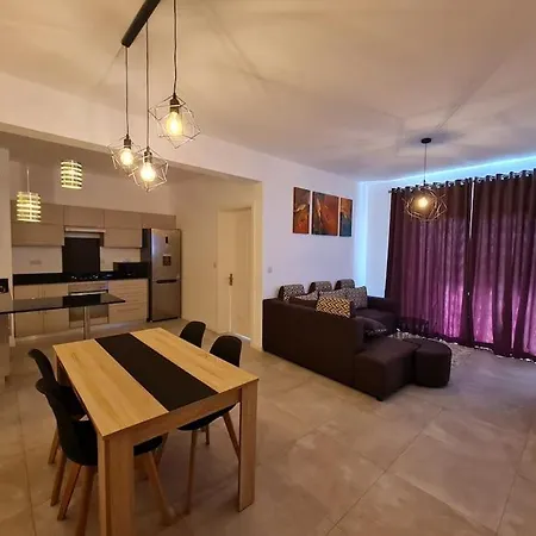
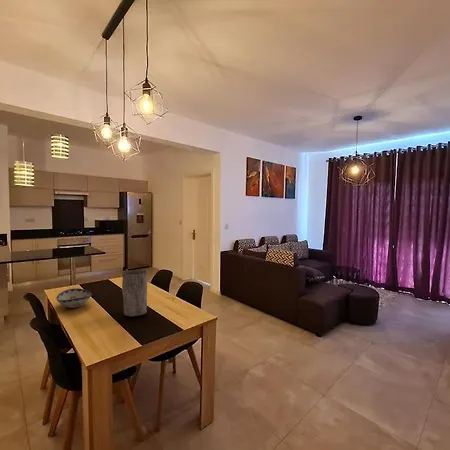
+ decorative bowl [55,287,93,309]
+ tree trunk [121,269,148,317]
